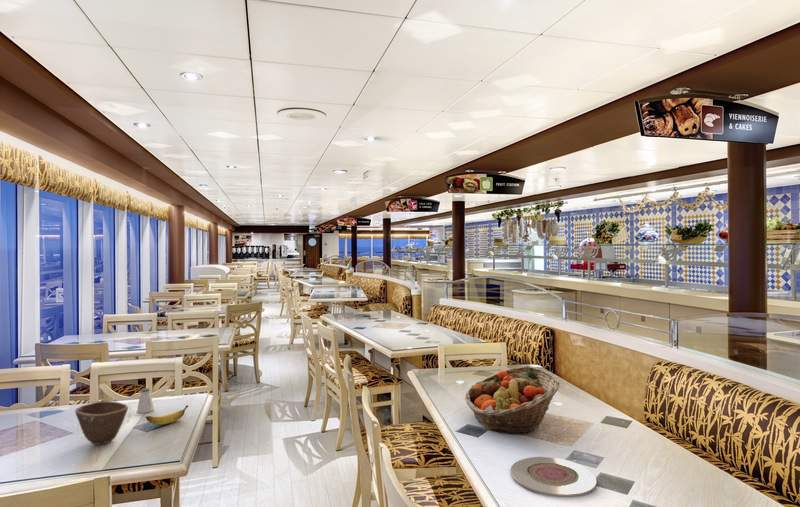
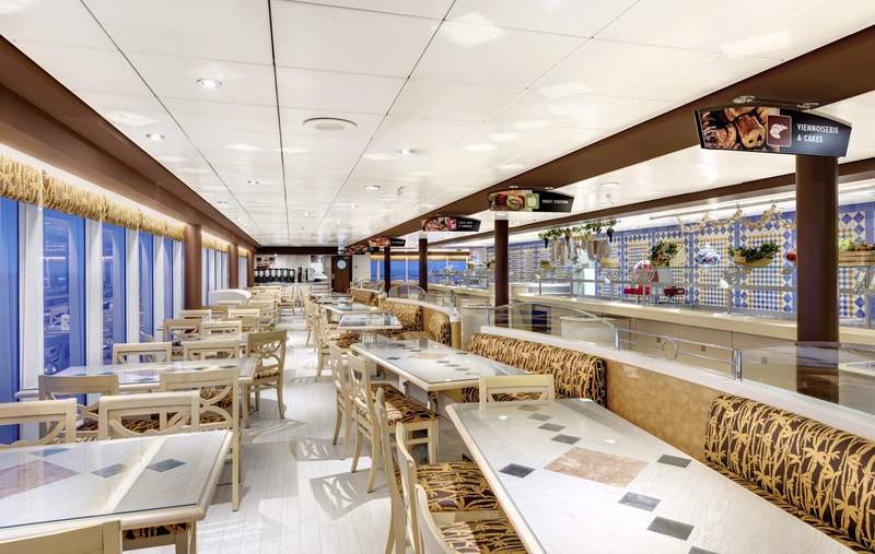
- bowl [74,400,129,446]
- saltshaker [136,387,155,414]
- fruit basket [464,365,562,436]
- plate [510,456,598,498]
- banana [145,404,189,426]
